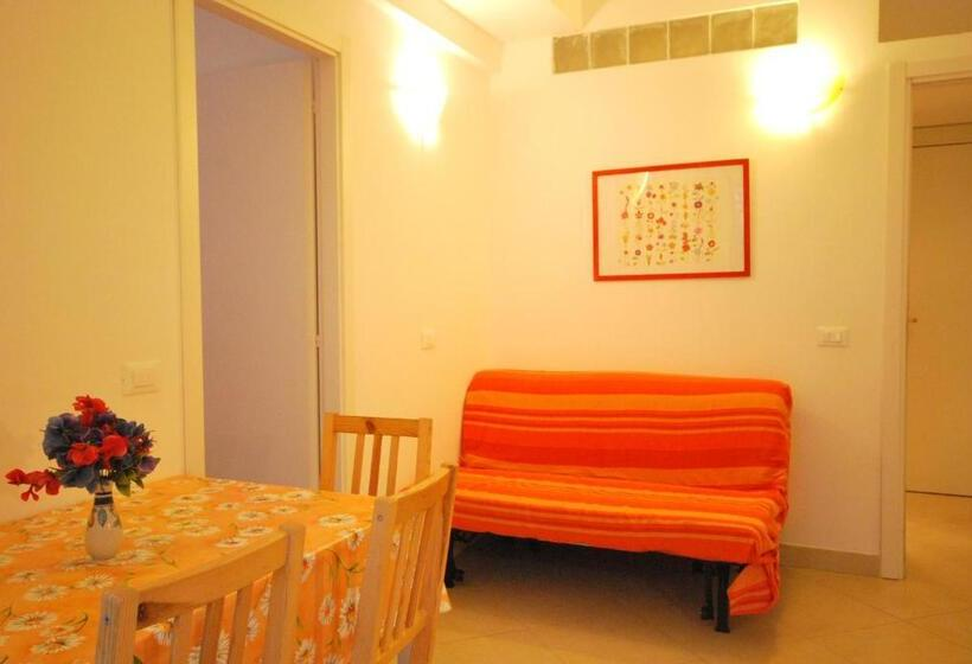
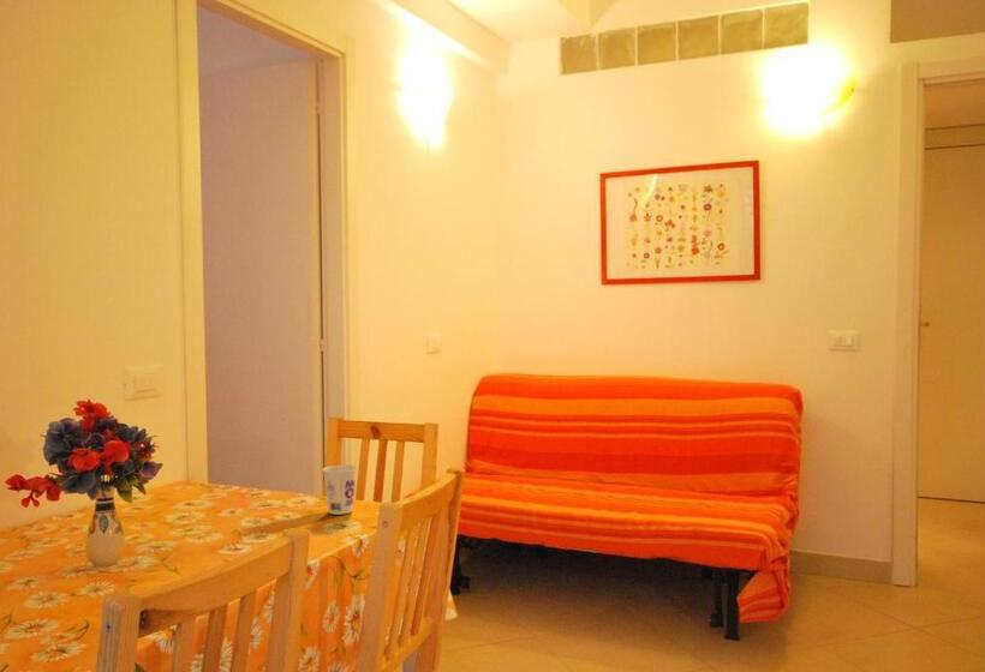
+ cup [321,464,359,516]
